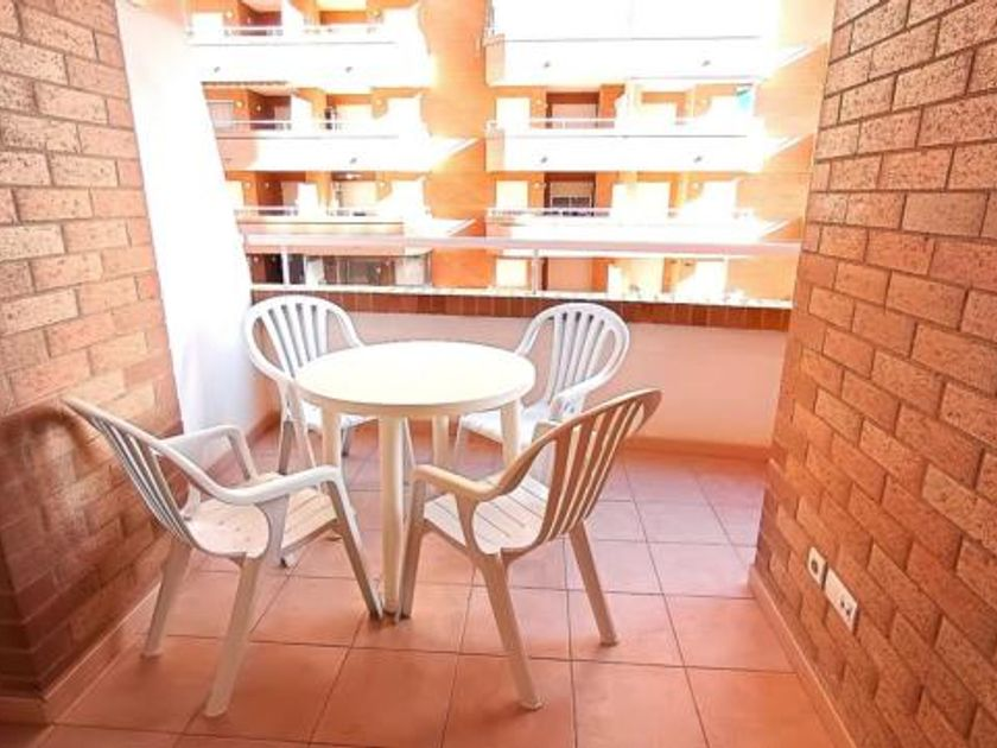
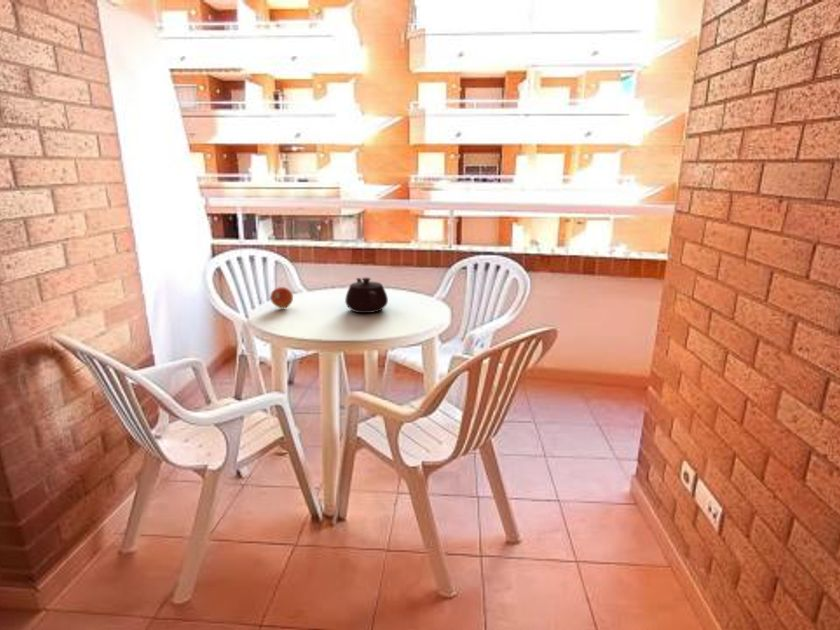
+ fruit [269,286,294,309]
+ teapot [344,277,389,314]
